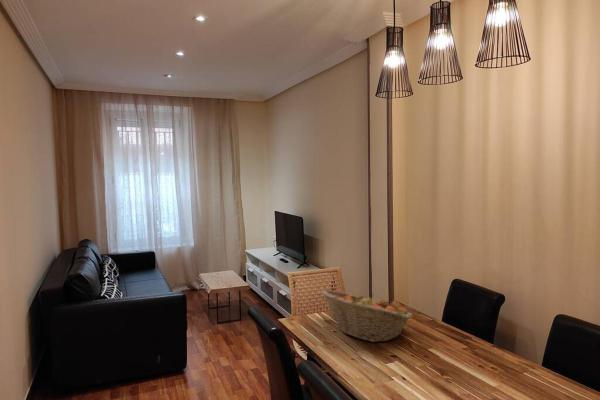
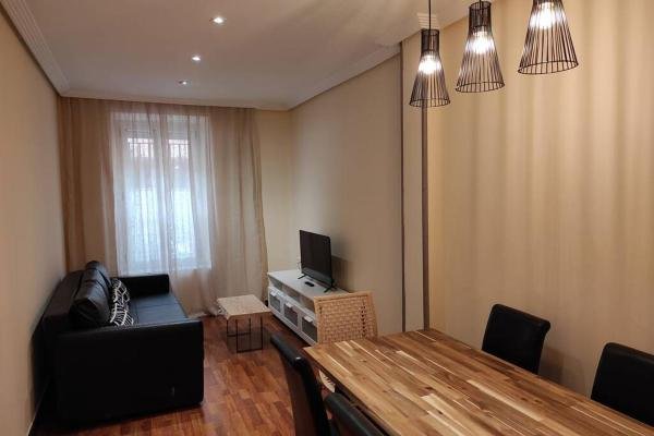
- fruit basket [320,289,413,343]
